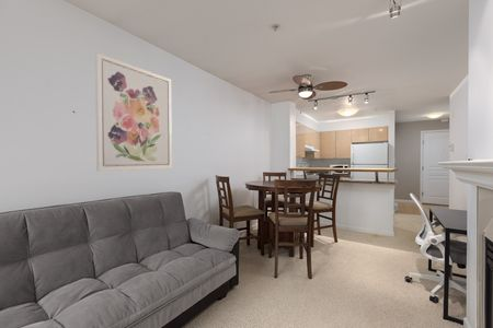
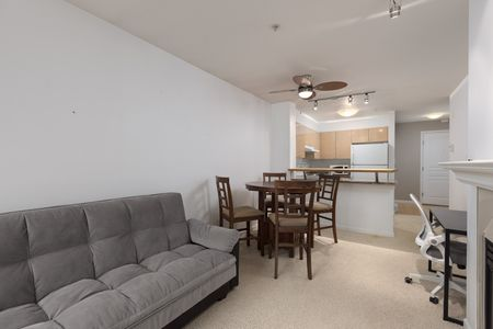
- wall art [94,52,173,172]
